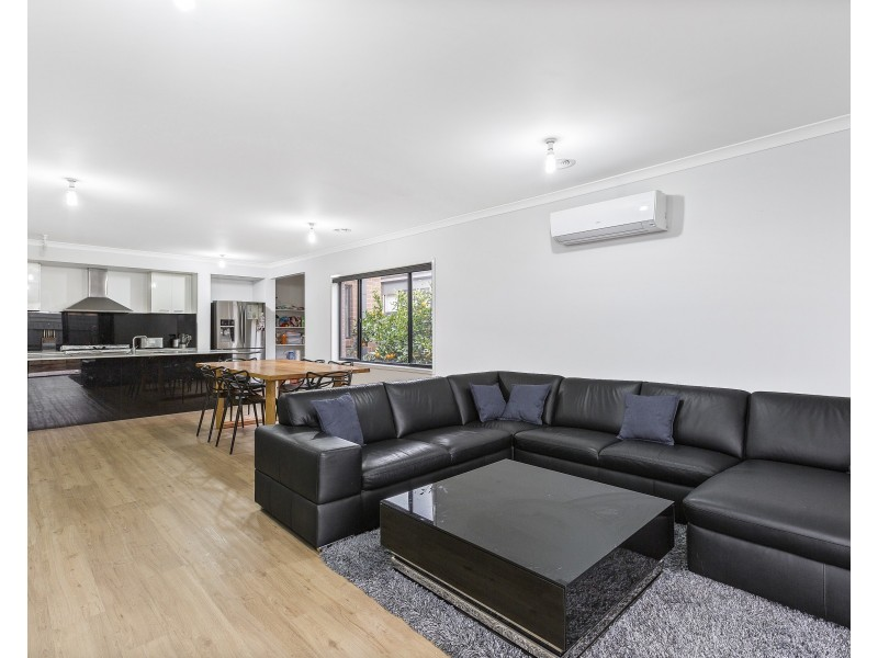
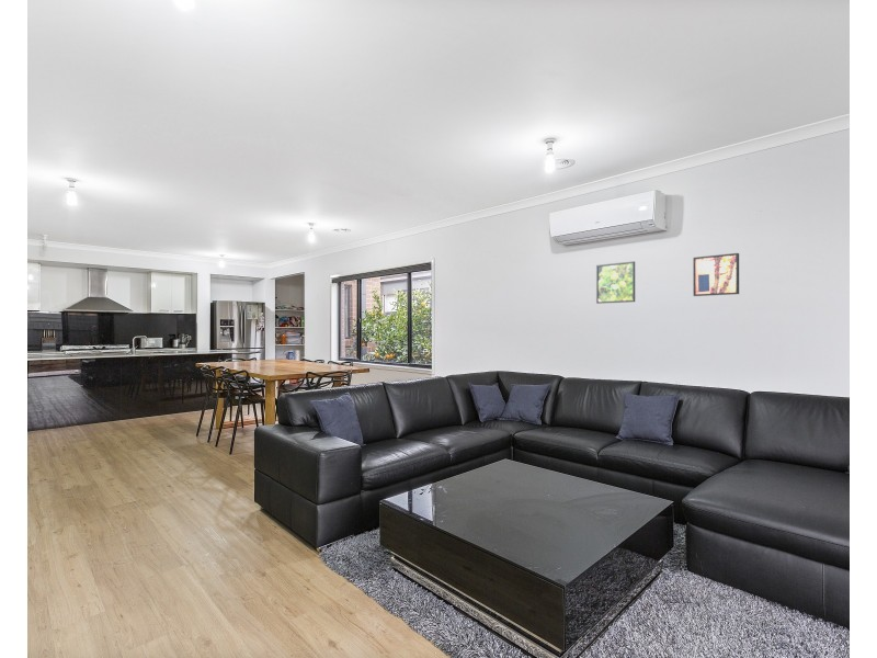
+ wall art [692,252,740,297]
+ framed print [595,260,636,305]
